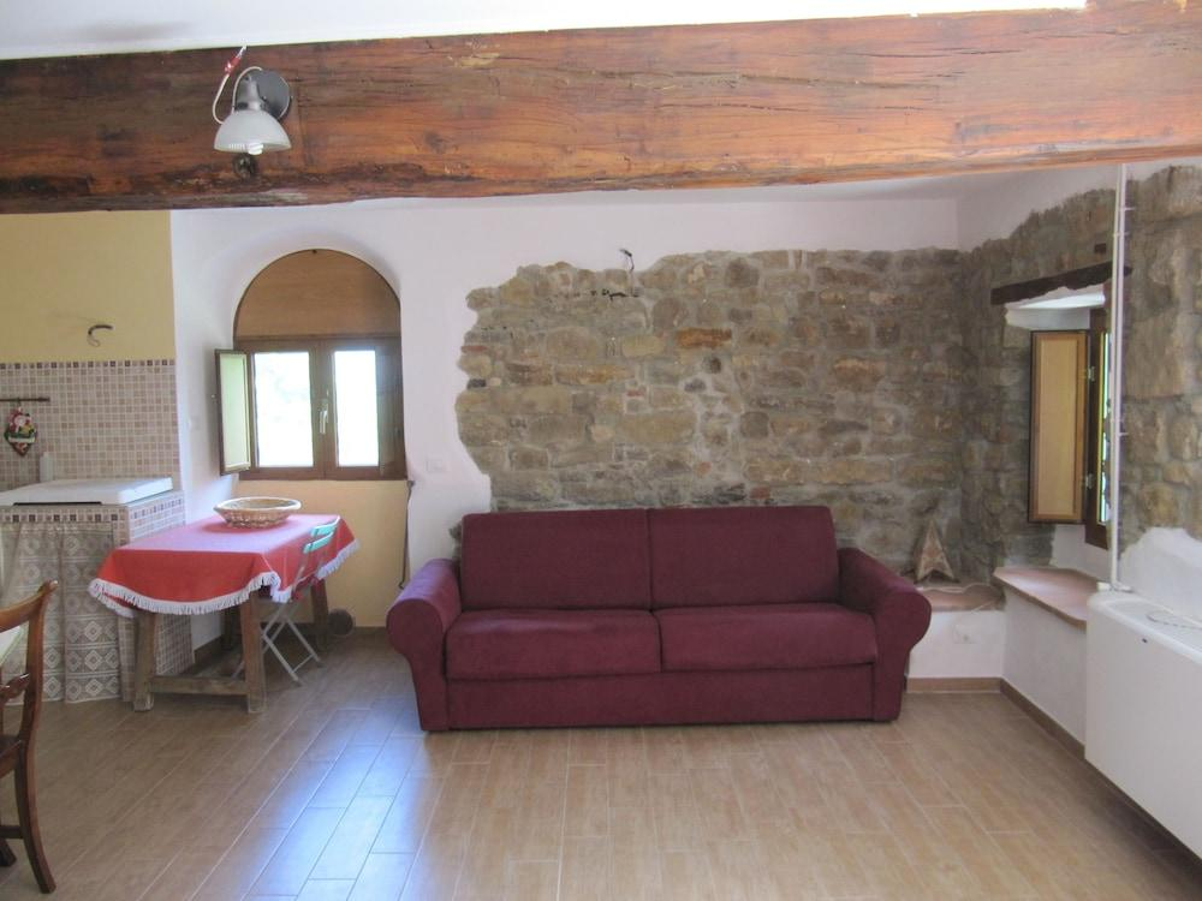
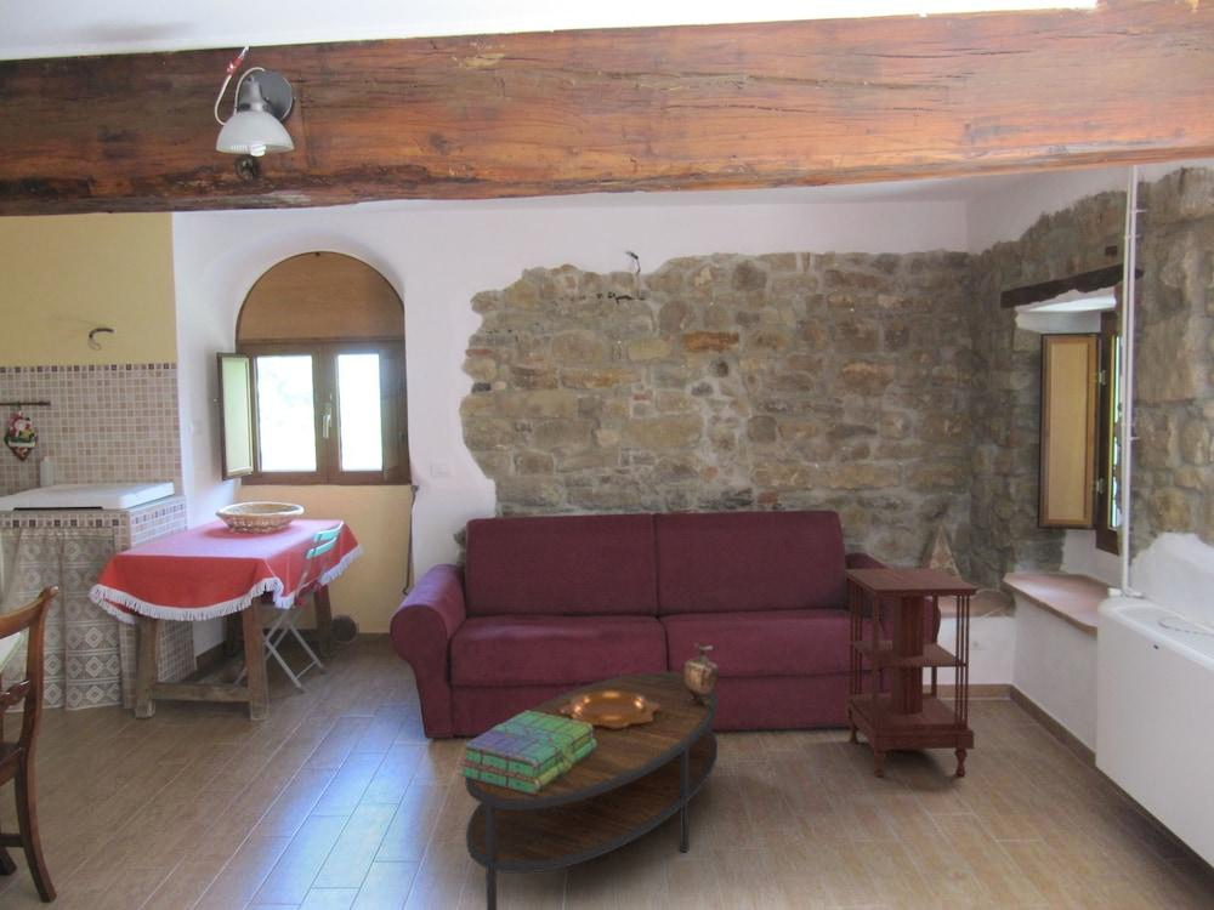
+ stack of books [458,709,596,795]
+ decorative bowl [562,692,660,728]
+ side table [843,567,981,778]
+ coffee table [464,671,719,910]
+ vase [680,642,722,704]
